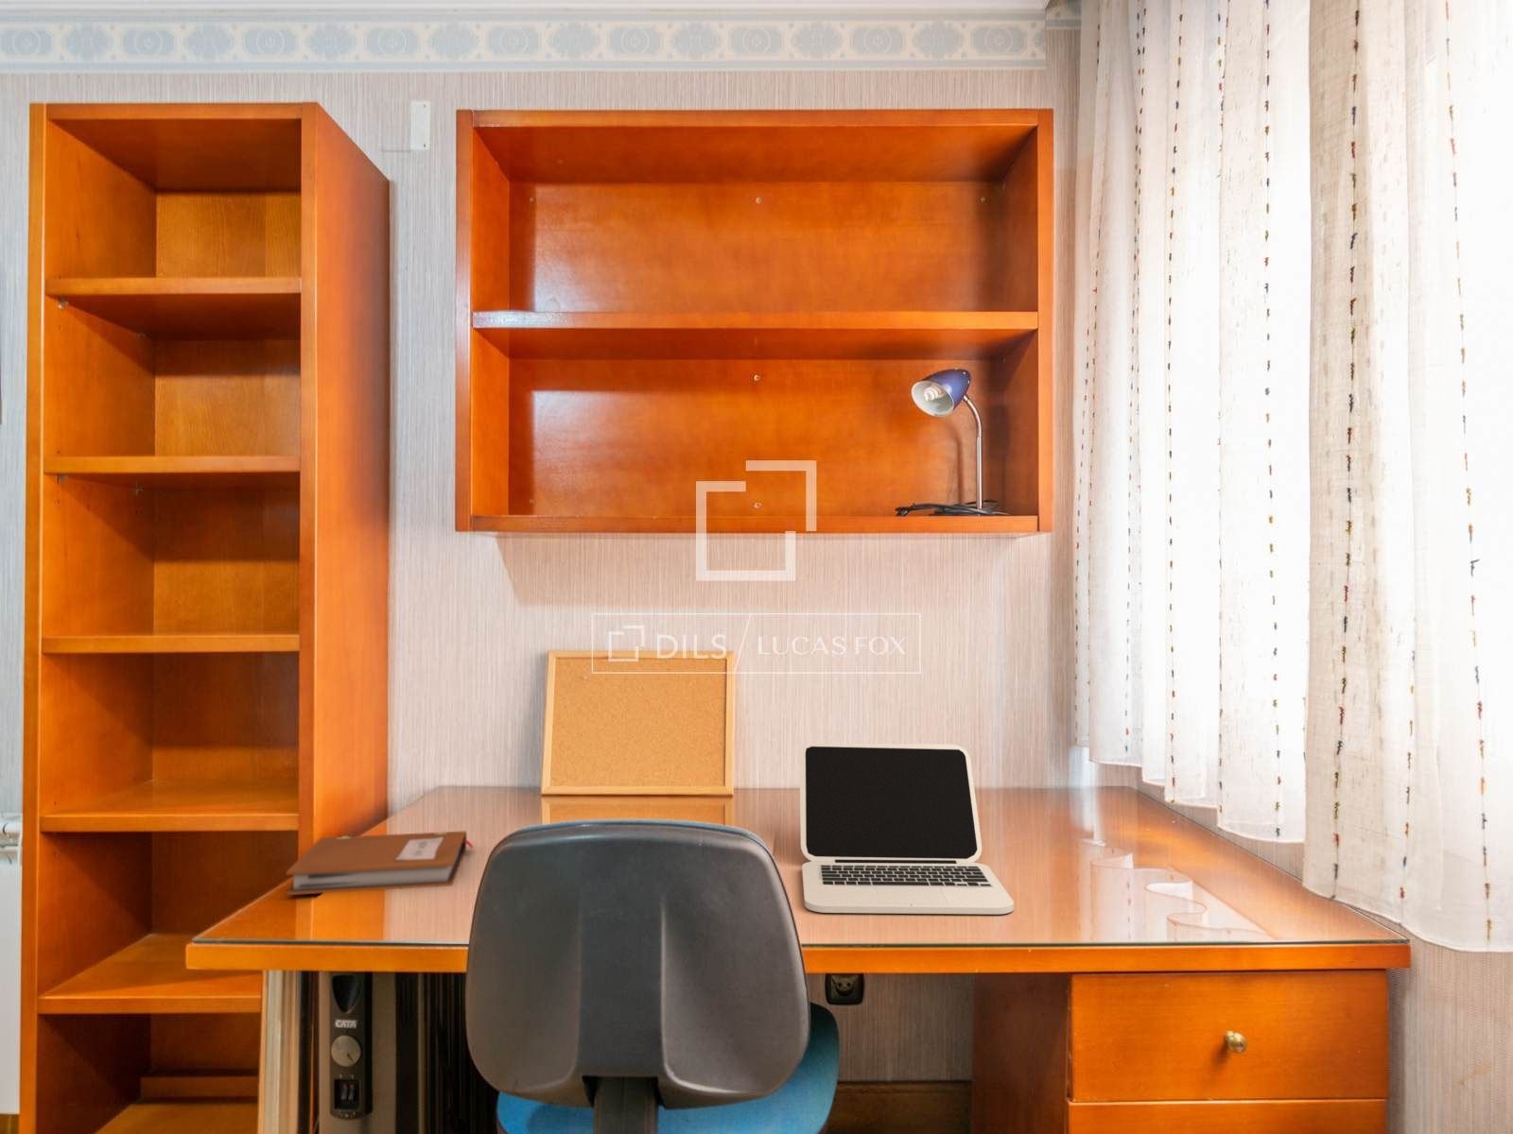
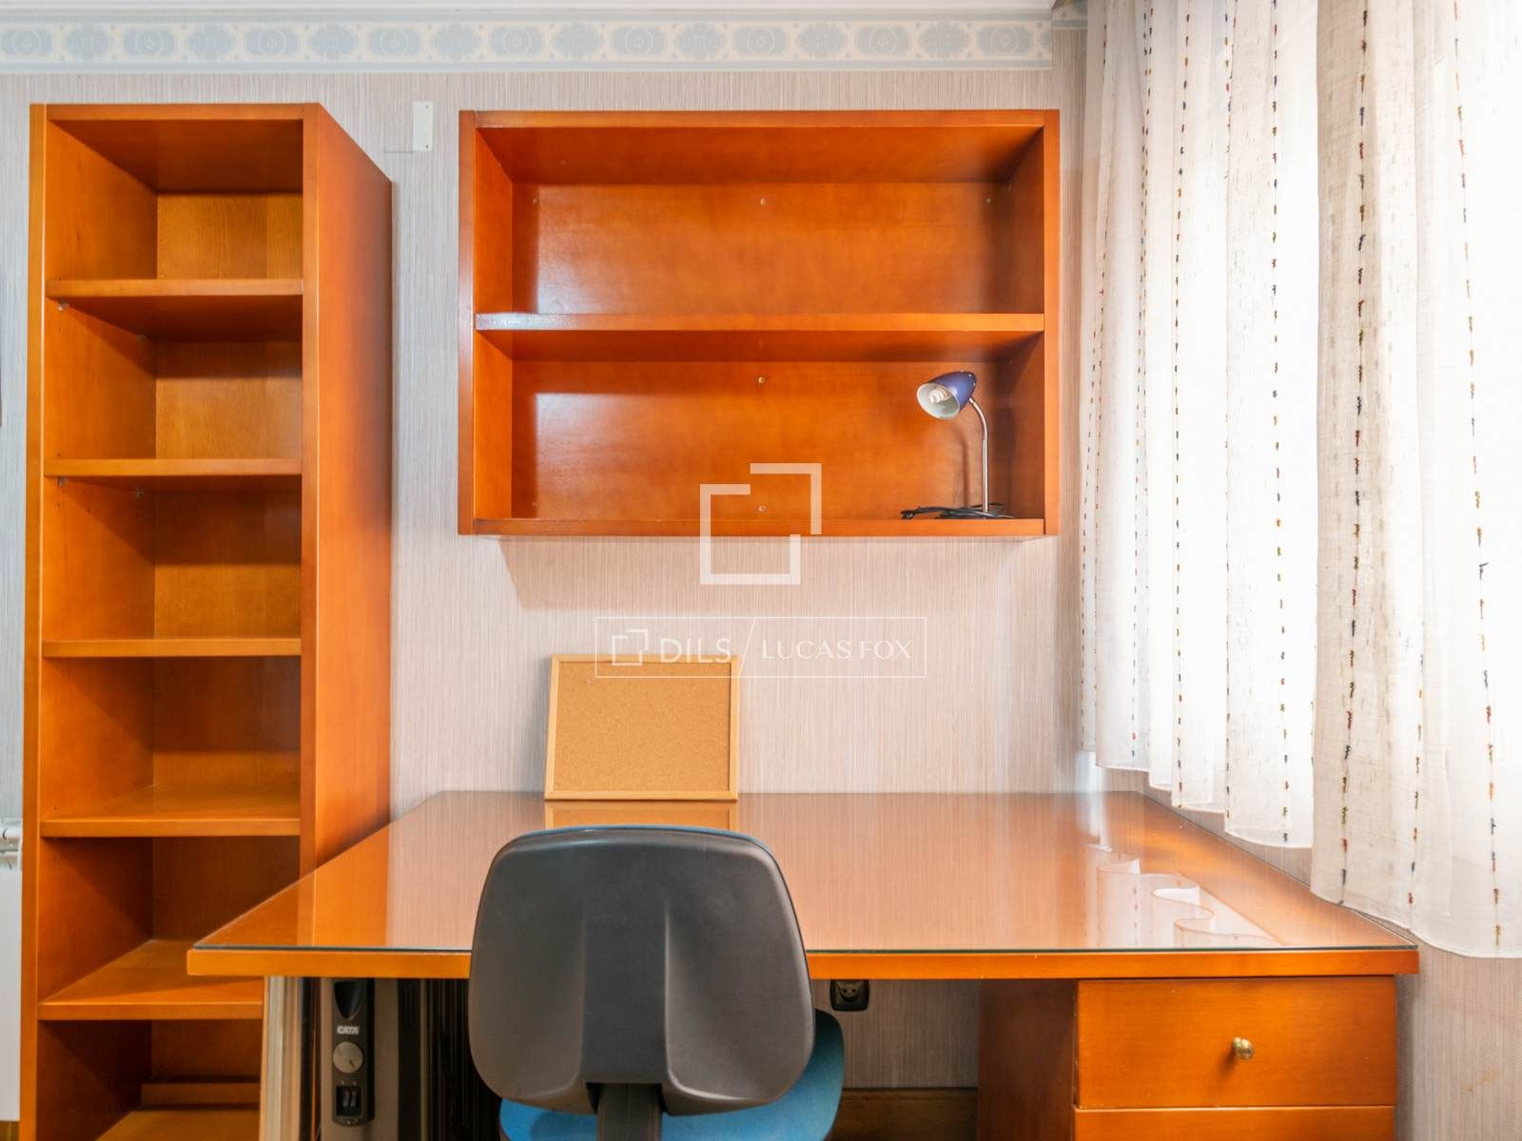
- notebook [286,830,474,896]
- laptop [799,743,1015,915]
